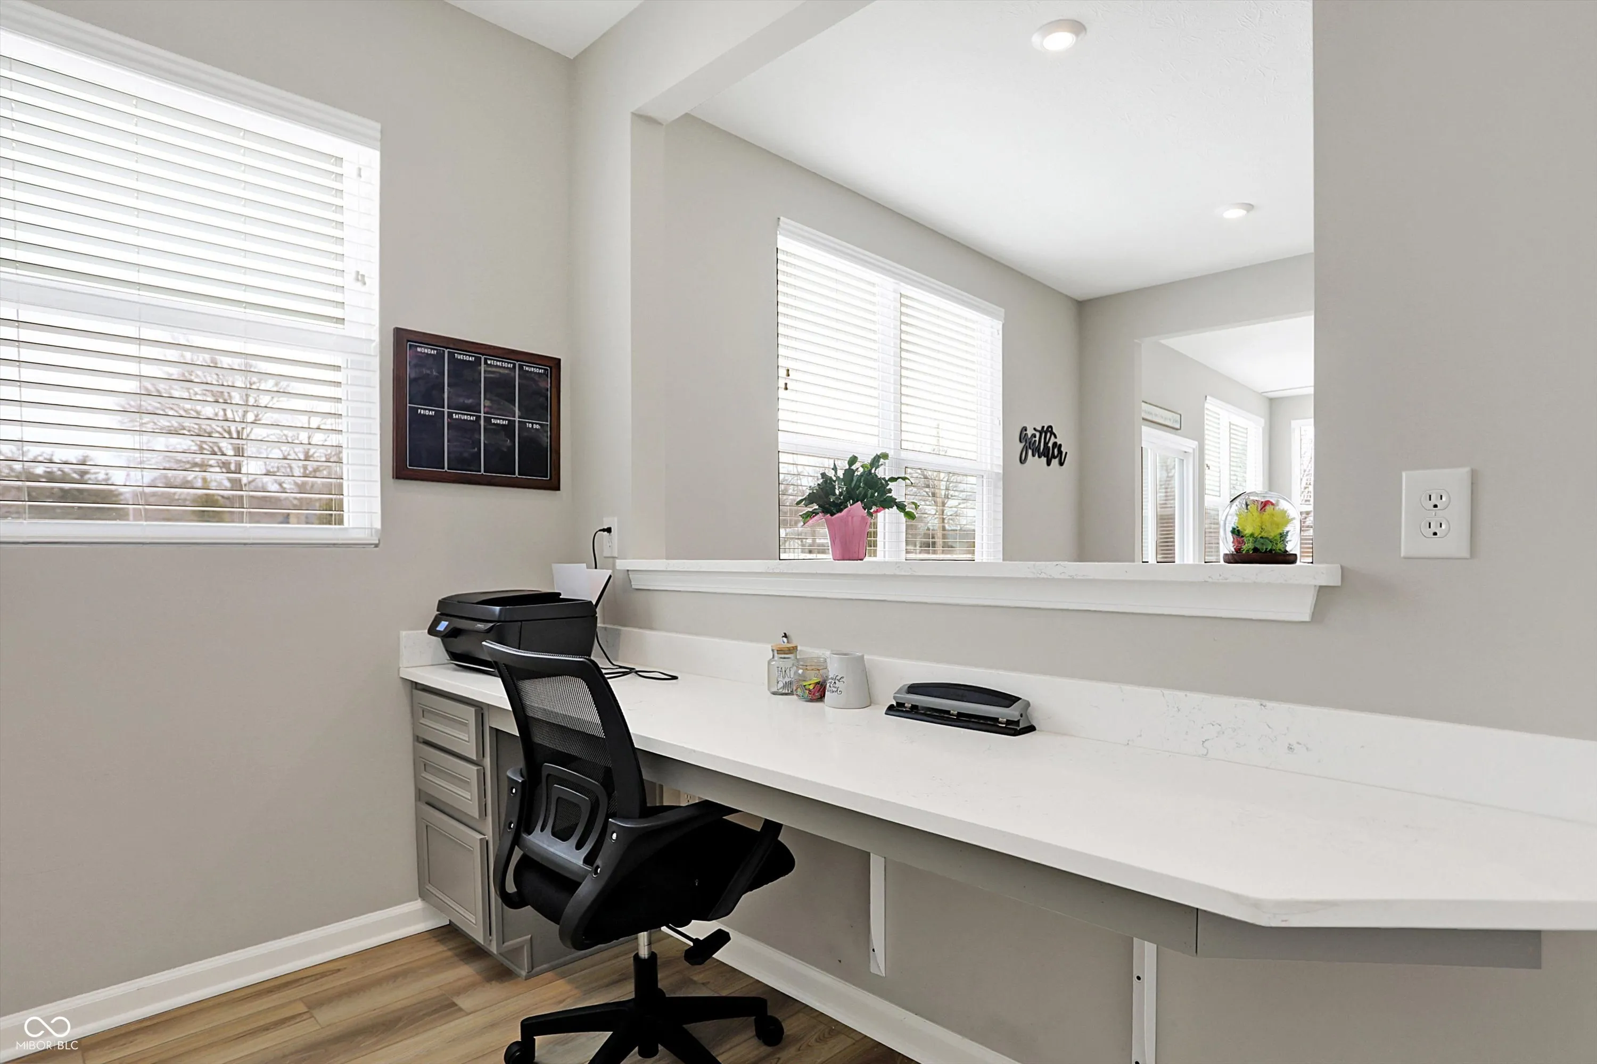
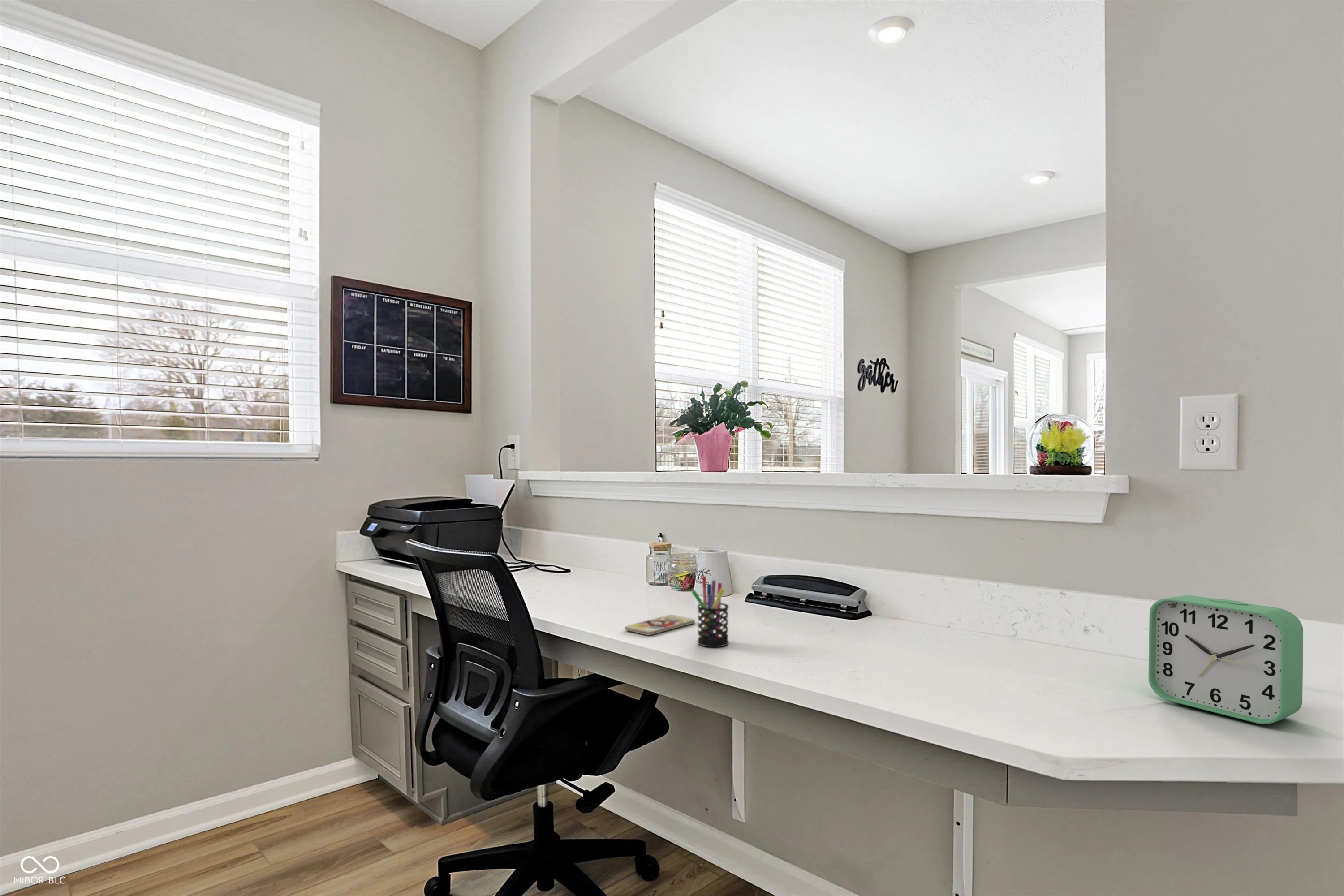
+ smartphone [625,614,695,636]
+ pen holder [691,576,729,647]
+ alarm clock [1148,595,1304,725]
